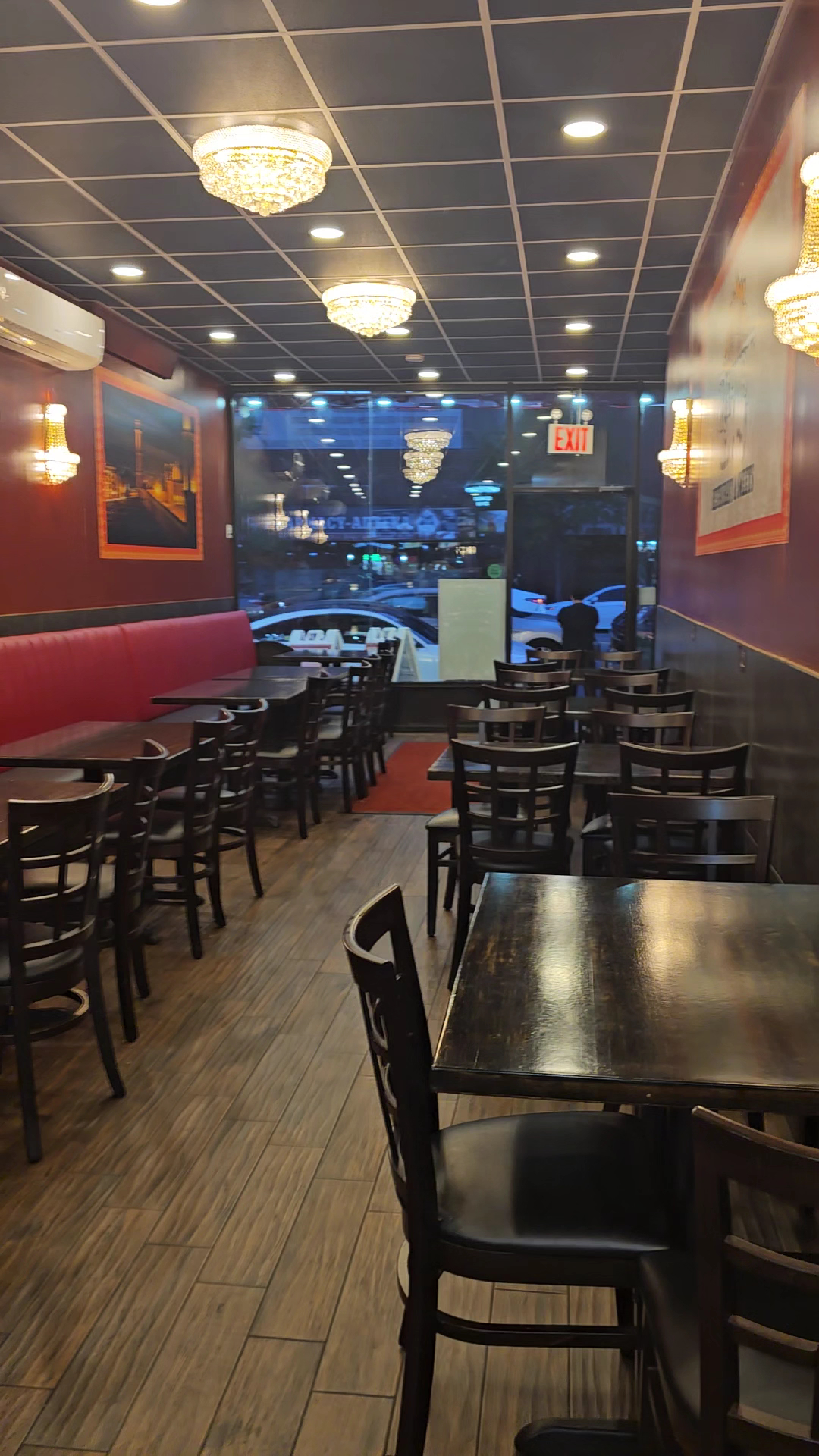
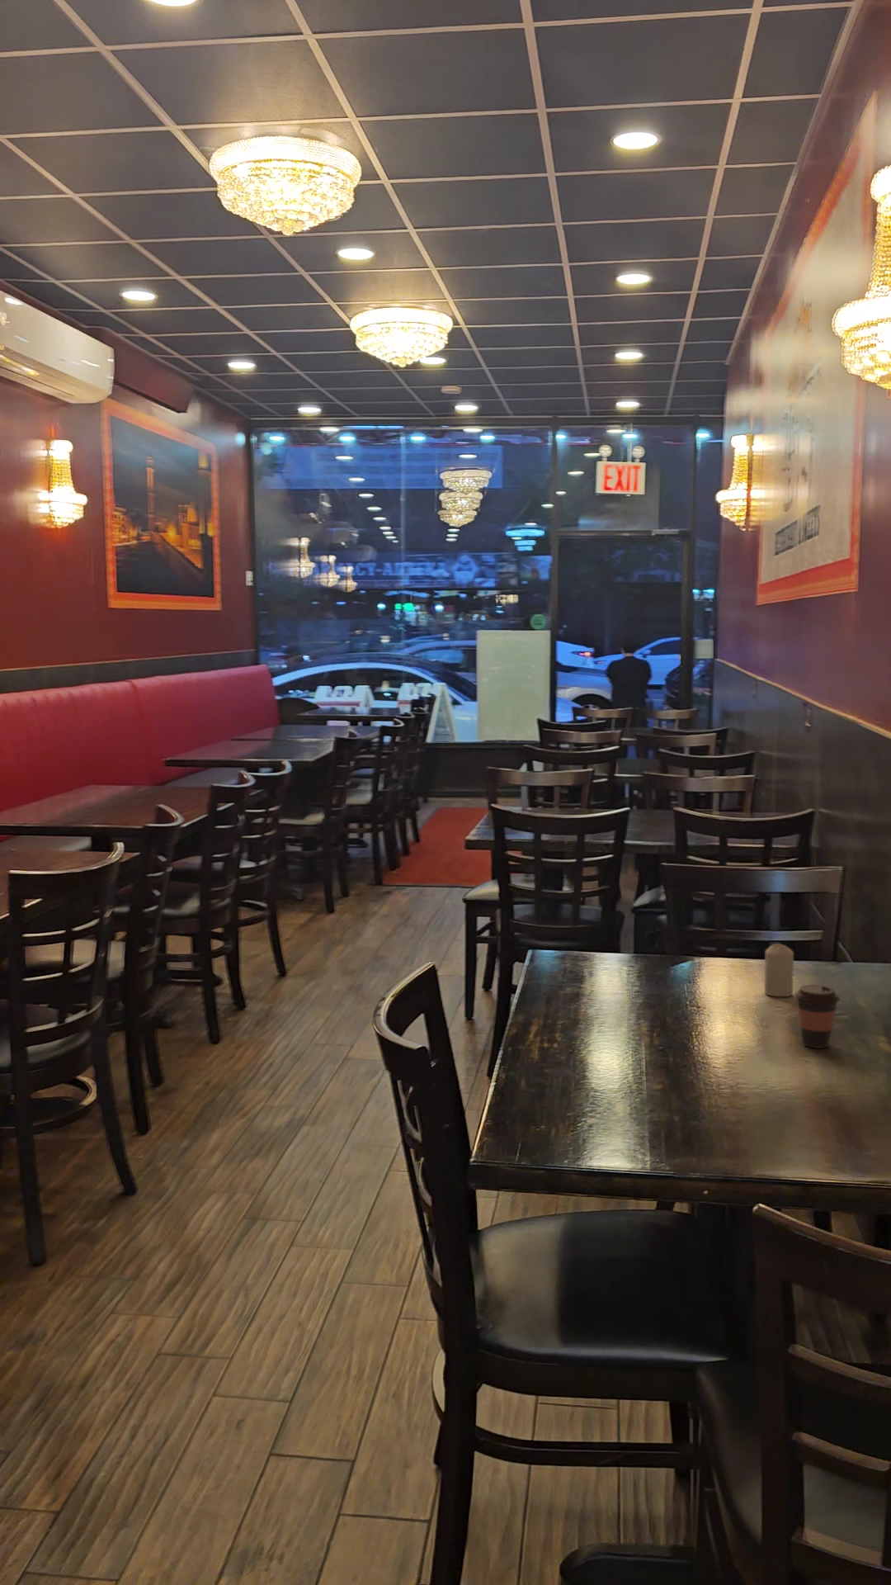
+ coffee cup [794,984,841,1049]
+ candle [764,943,794,997]
